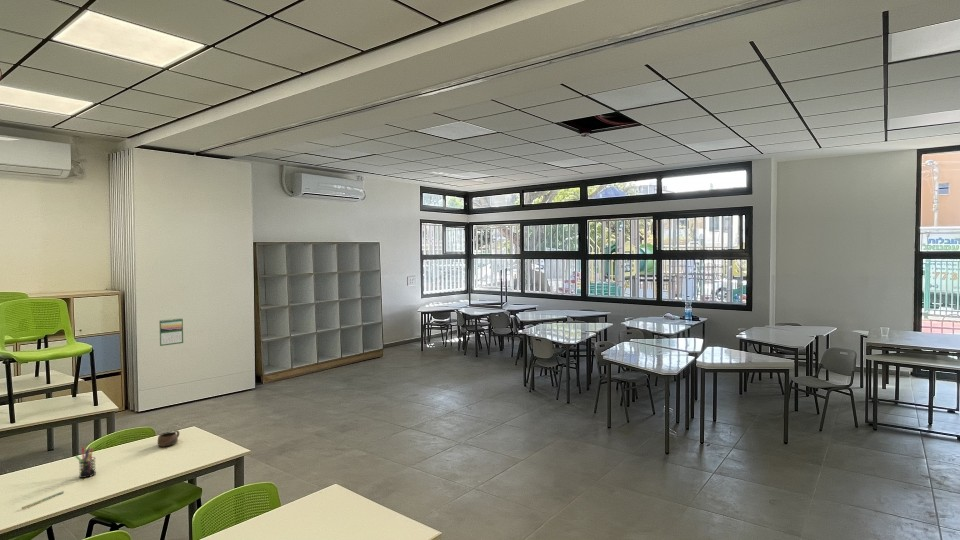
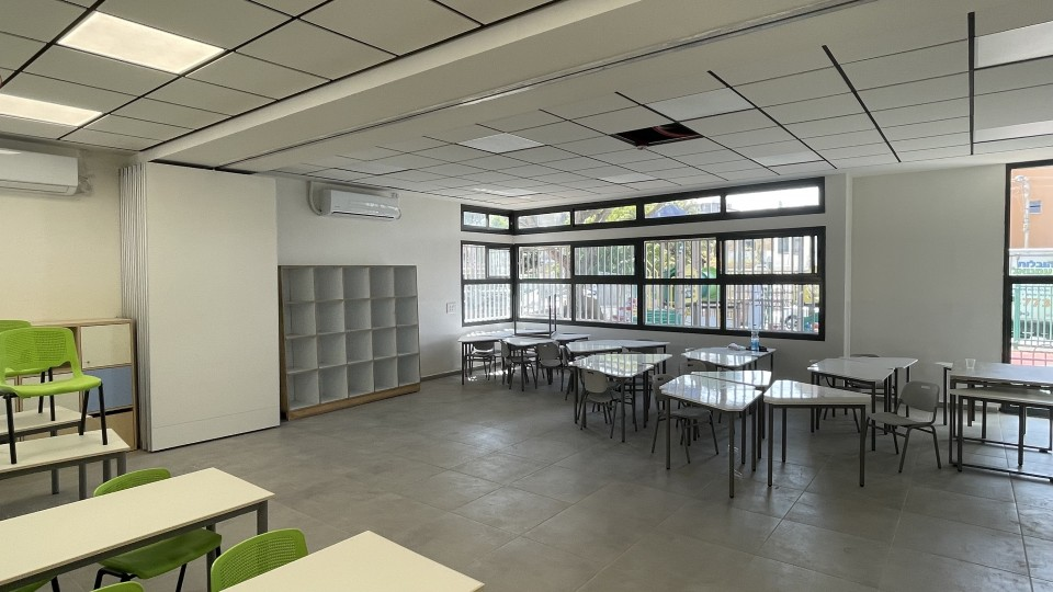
- calendar [158,317,184,347]
- pen holder [74,446,97,479]
- cup [157,429,180,448]
- pen [21,490,65,510]
